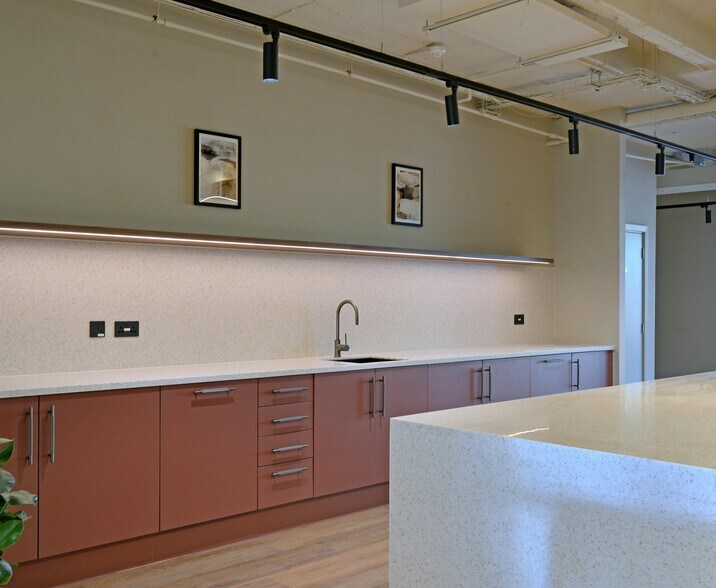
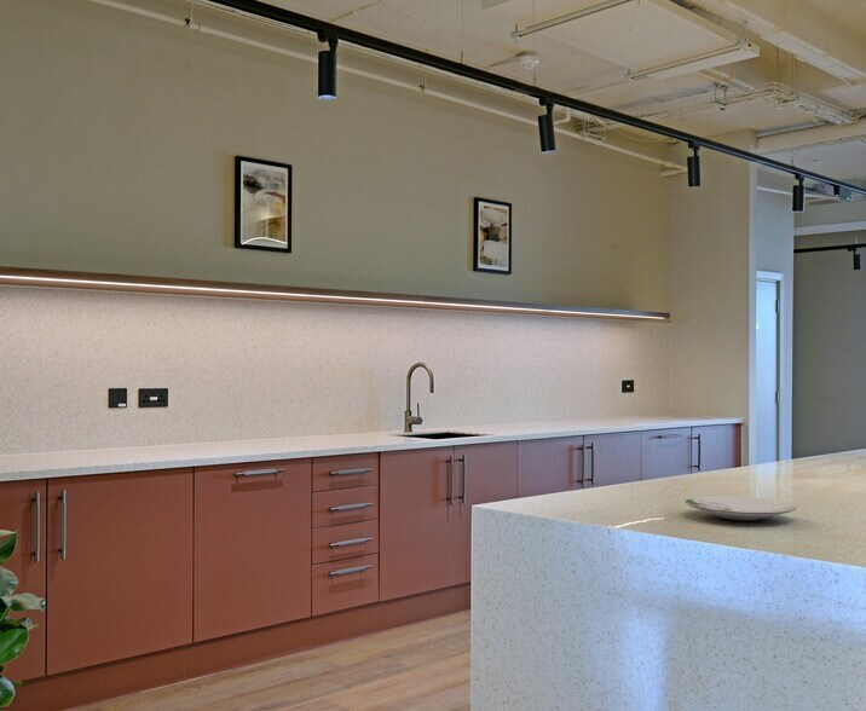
+ plate [685,495,797,522]
